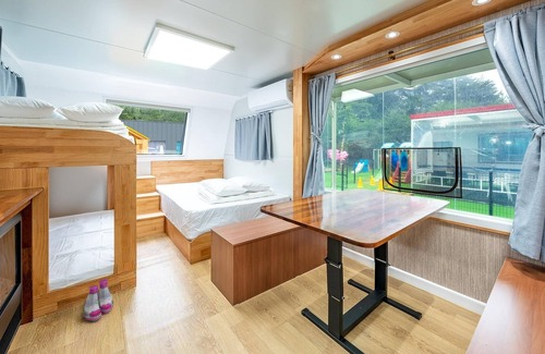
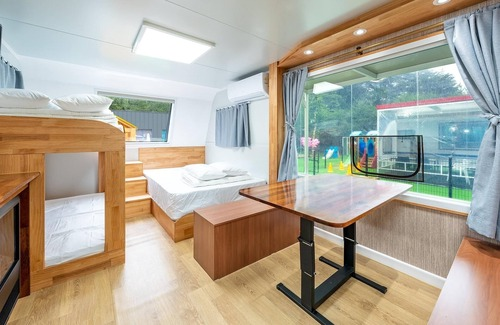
- boots [83,279,114,321]
